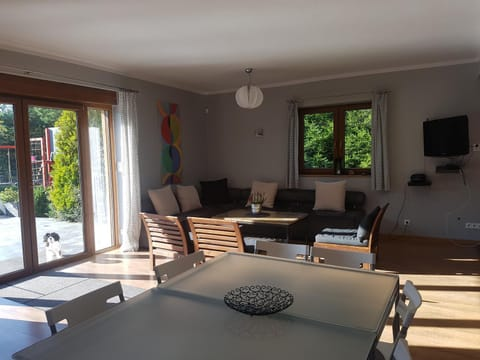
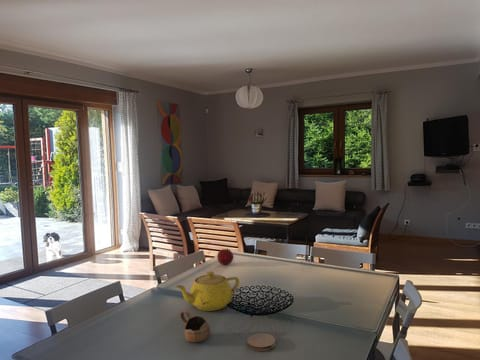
+ coaster [246,332,276,352]
+ cup [179,309,211,343]
+ teapot [174,271,240,312]
+ fruit [216,247,235,266]
